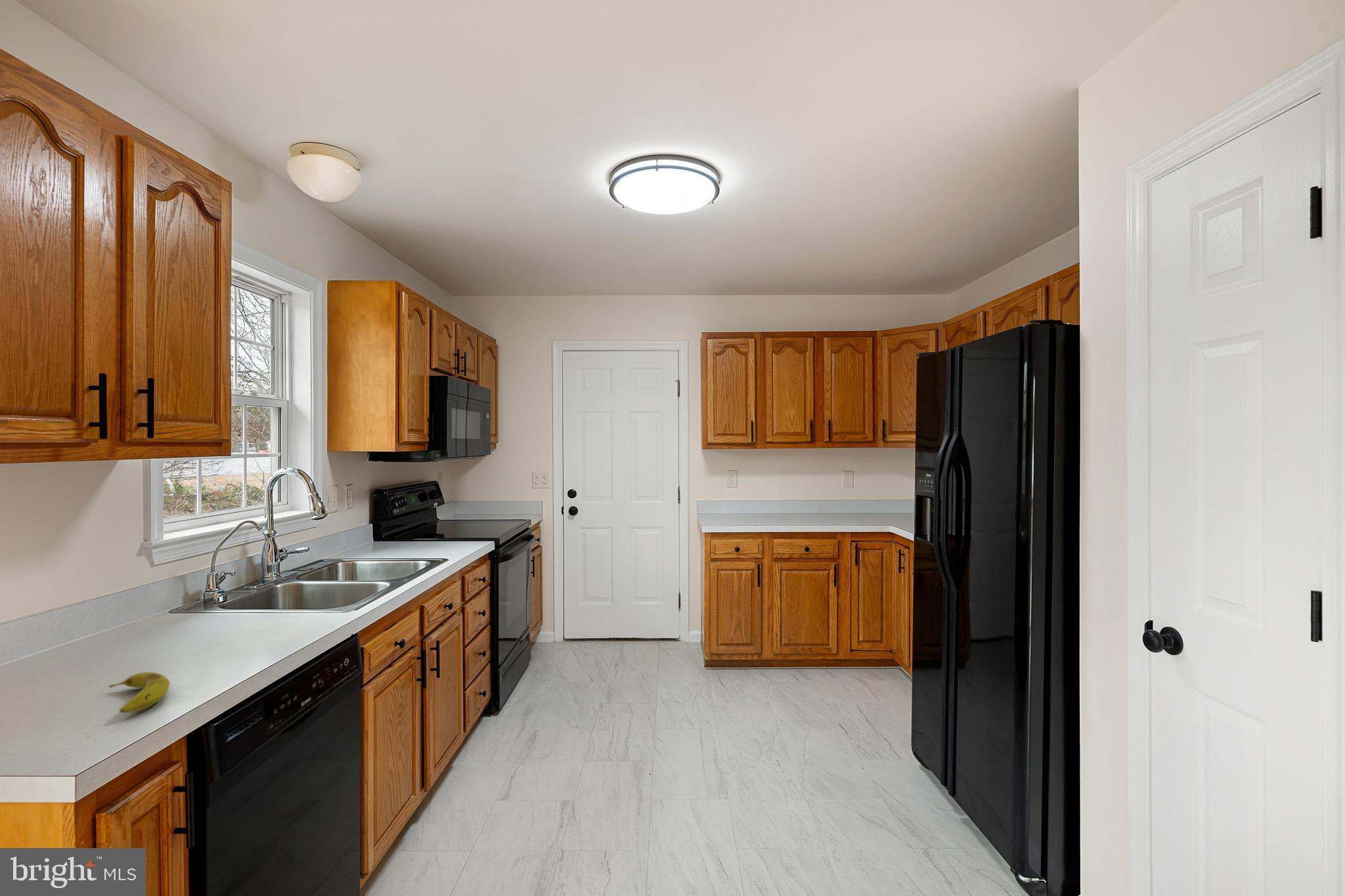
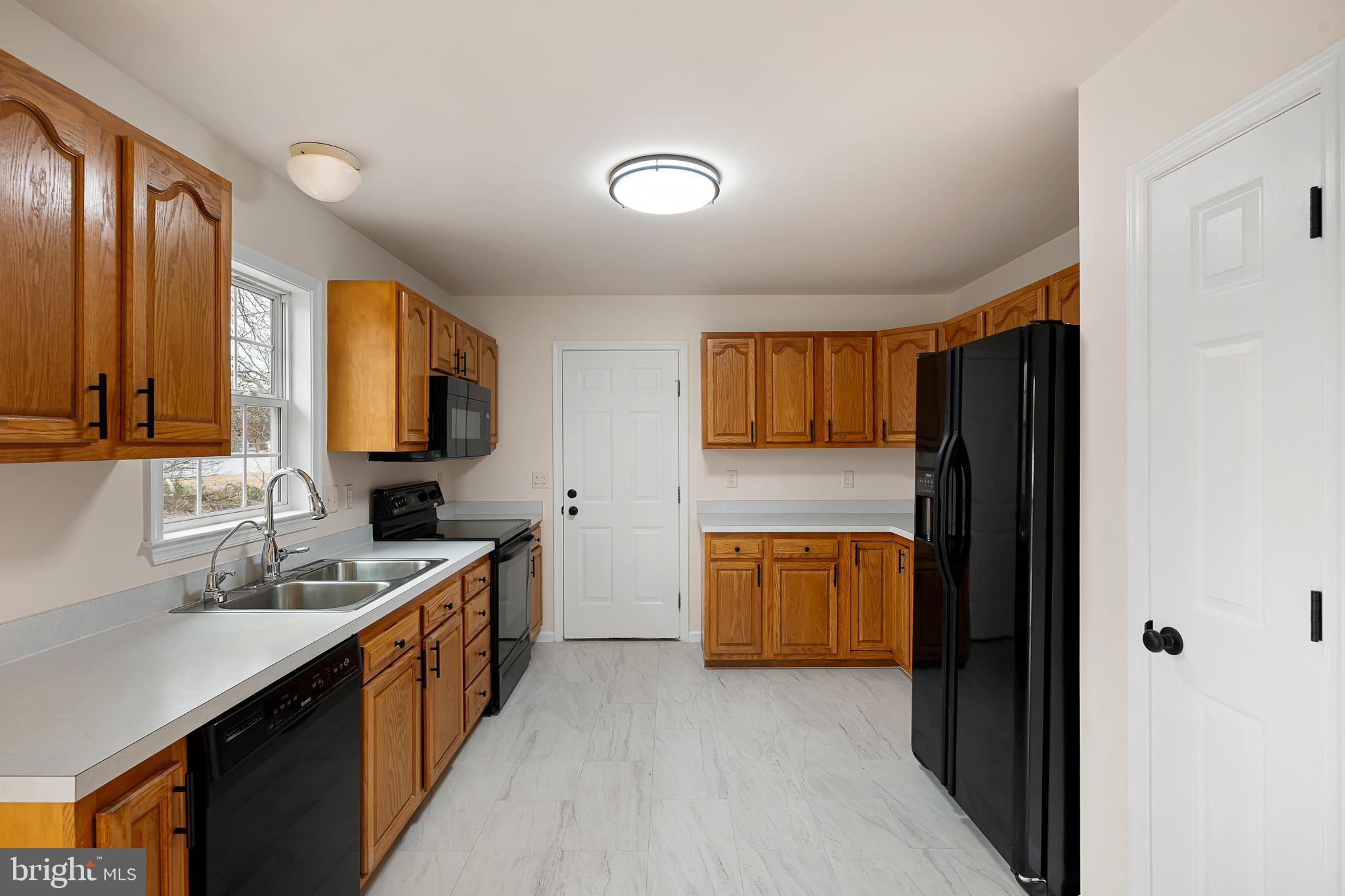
- fruit [108,672,171,714]
